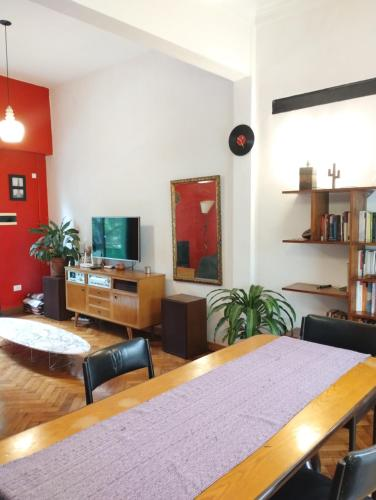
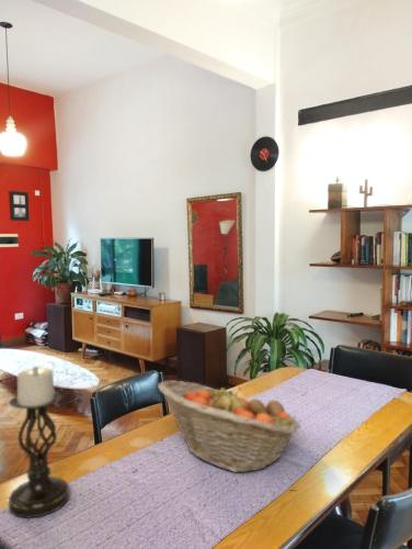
+ fruit basket [157,379,302,473]
+ candle holder [7,366,71,519]
